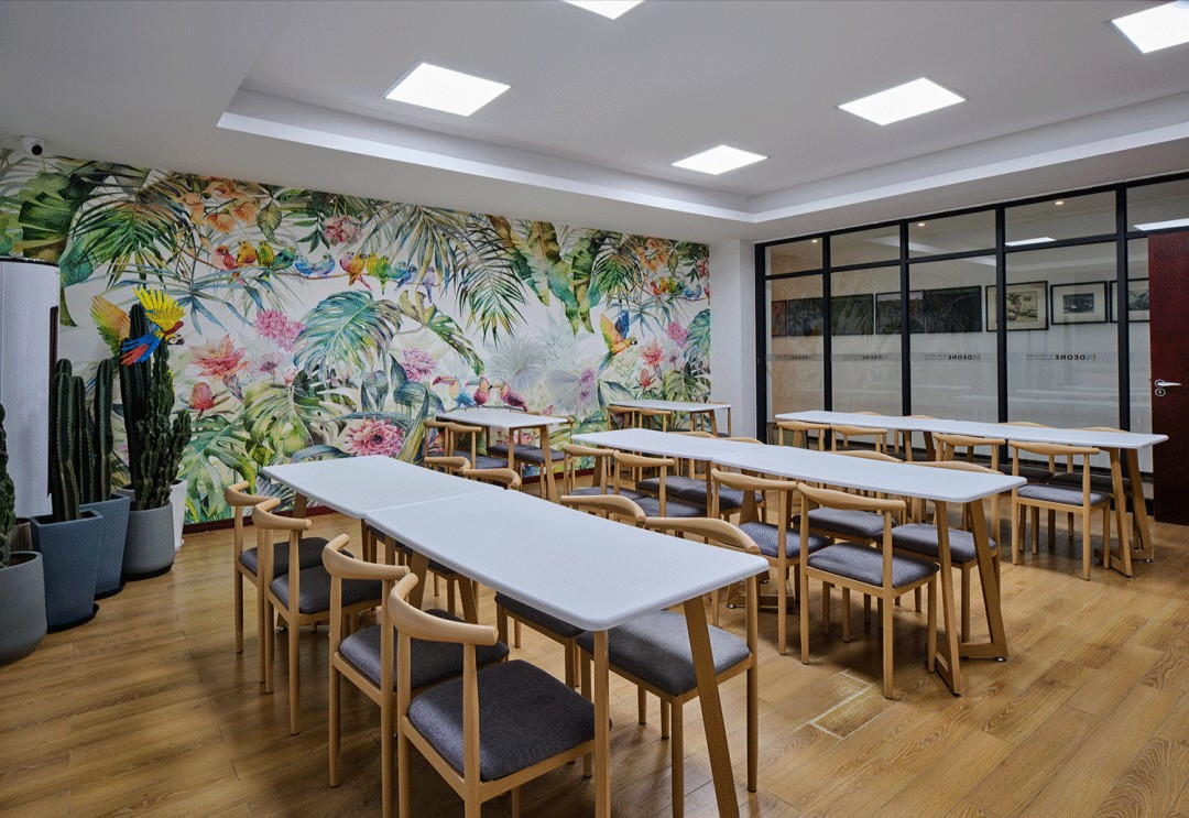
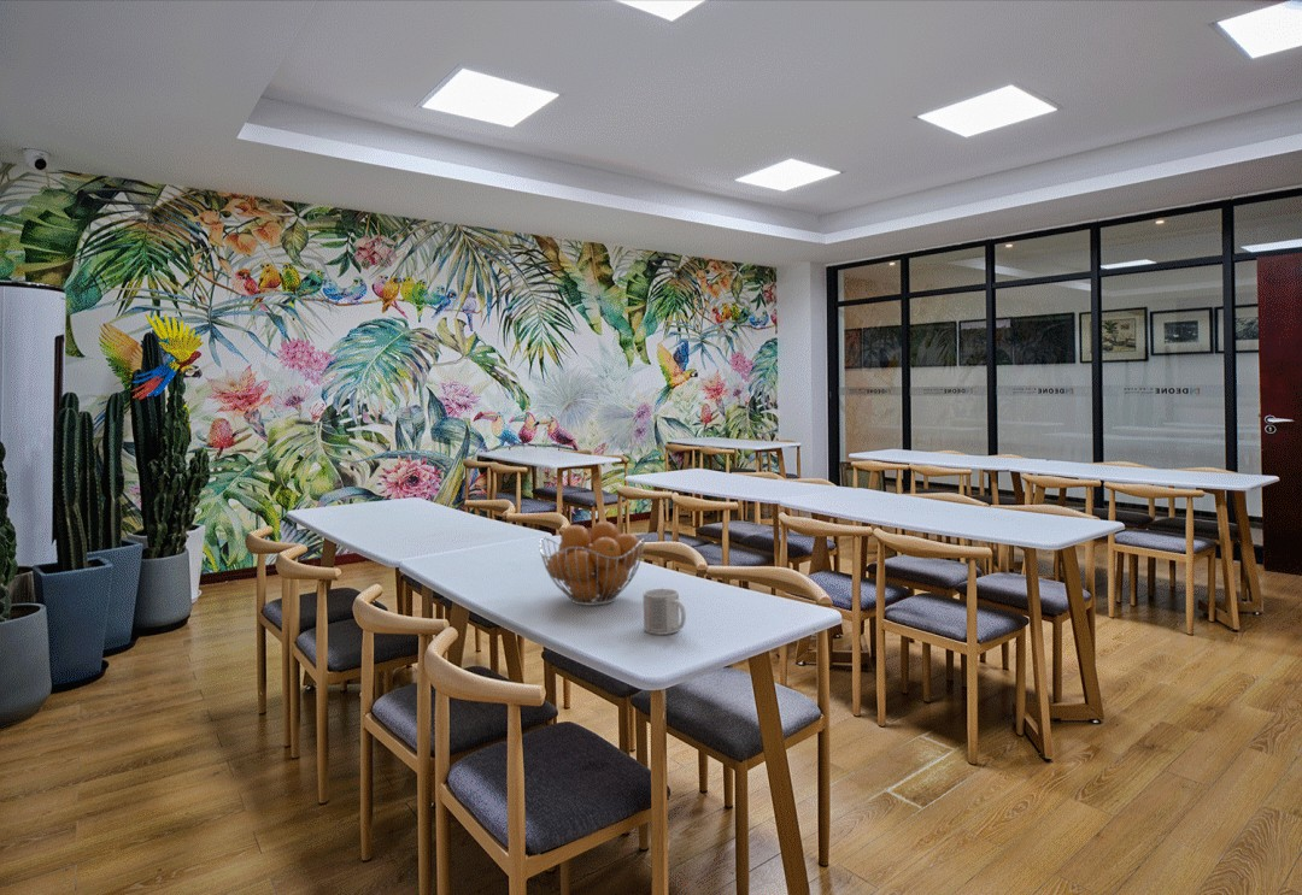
+ fruit basket [538,520,646,607]
+ mug [643,588,687,636]
